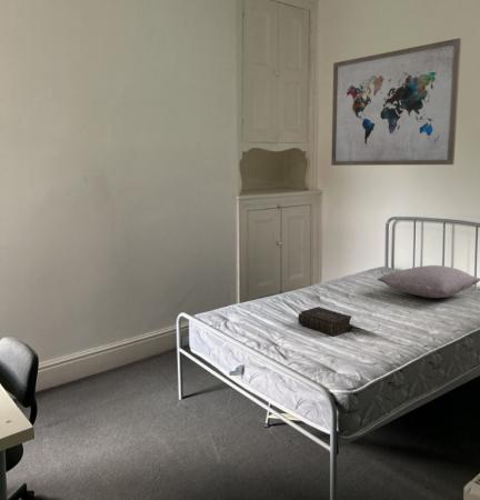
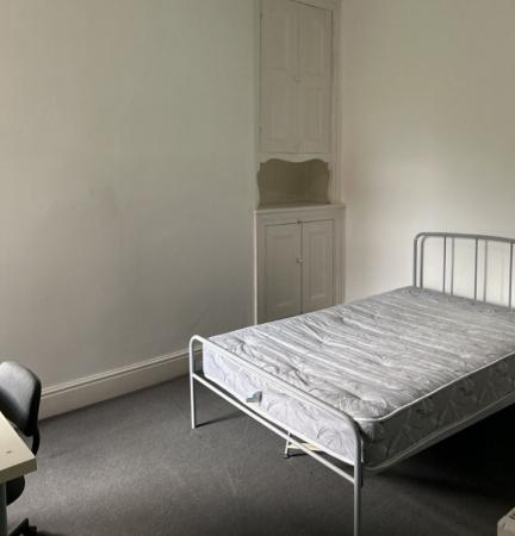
- book [297,306,353,337]
- wall art [330,37,462,167]
- pillow [376,264,480,299]
